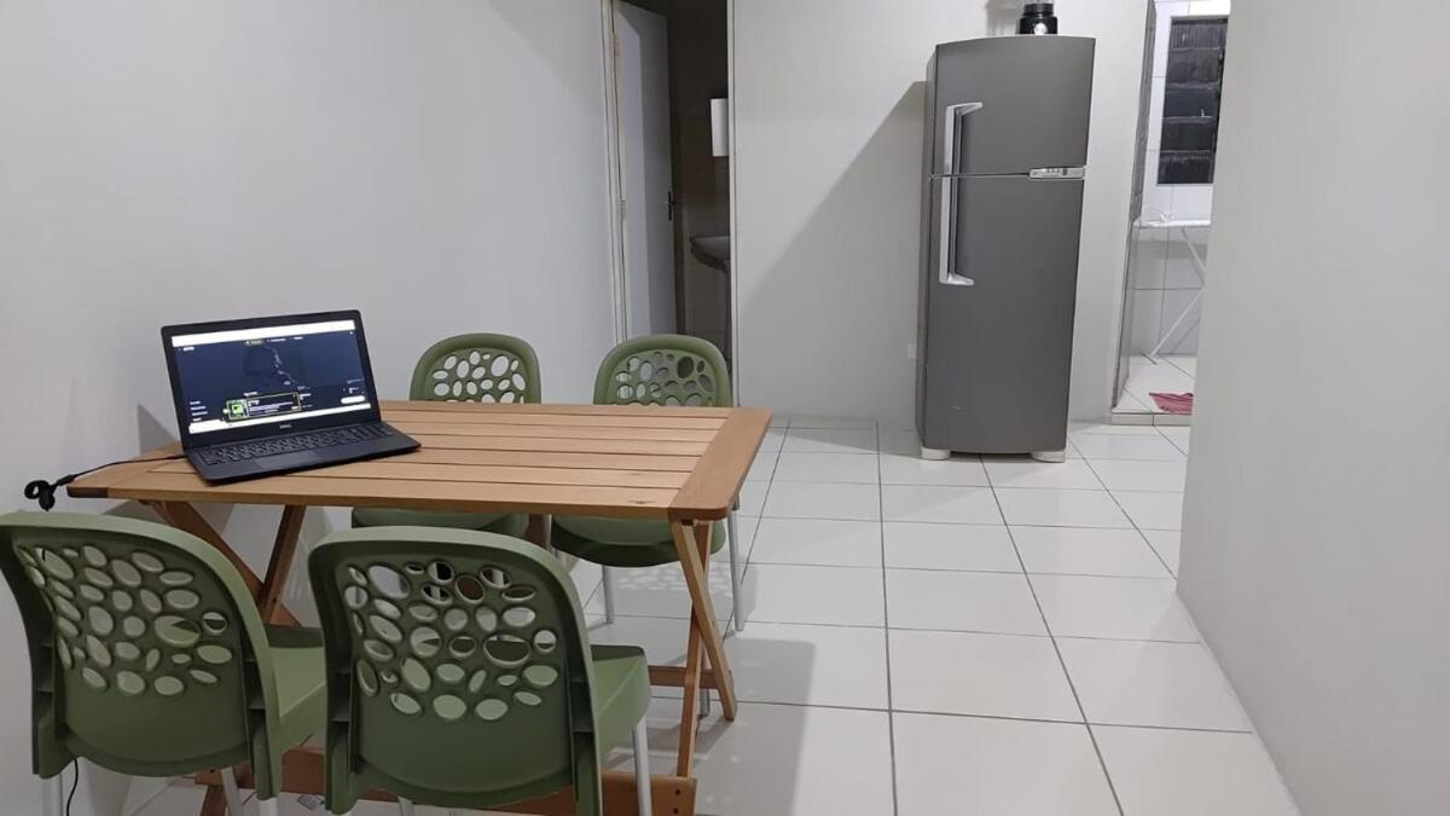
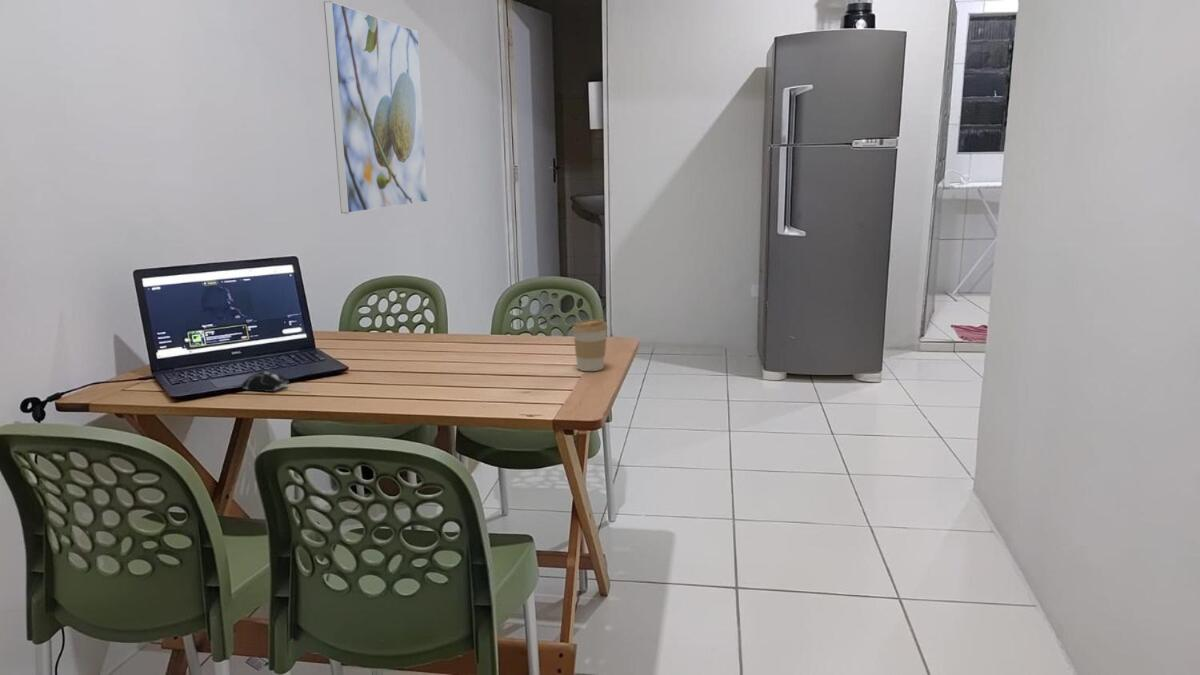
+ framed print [323,0,429,214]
+ computer mouse [241,371,313,393]
+ coffee cup [571,318,609,372]
